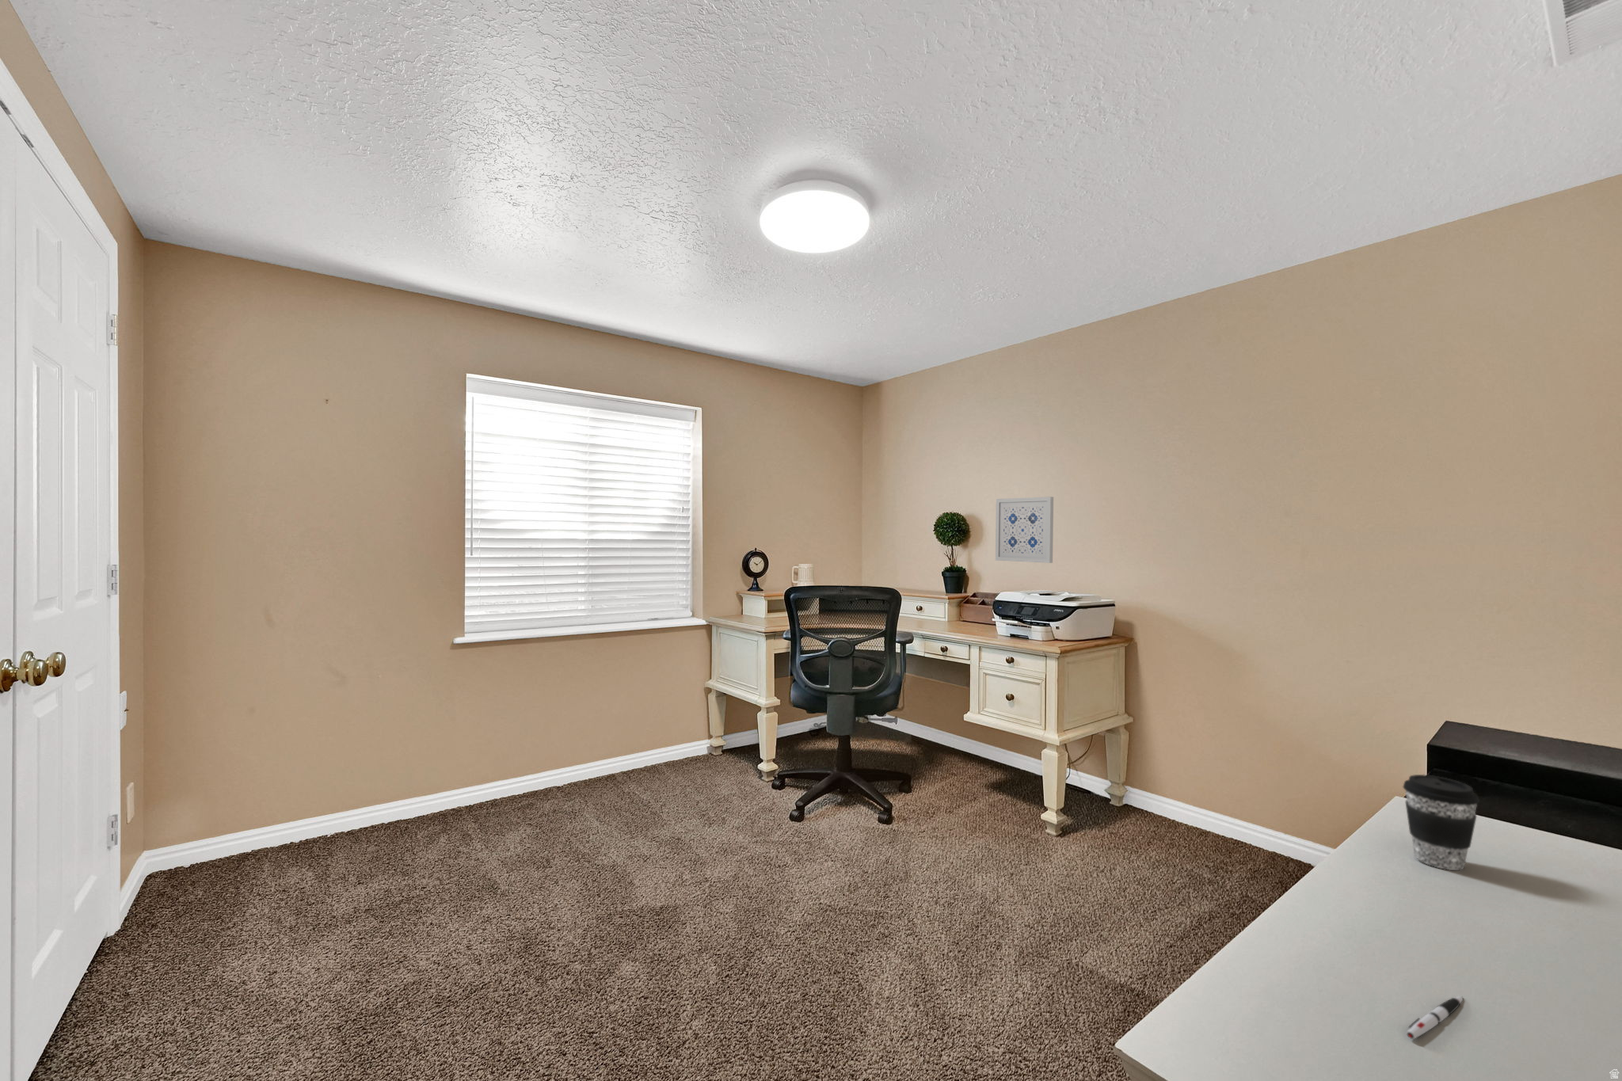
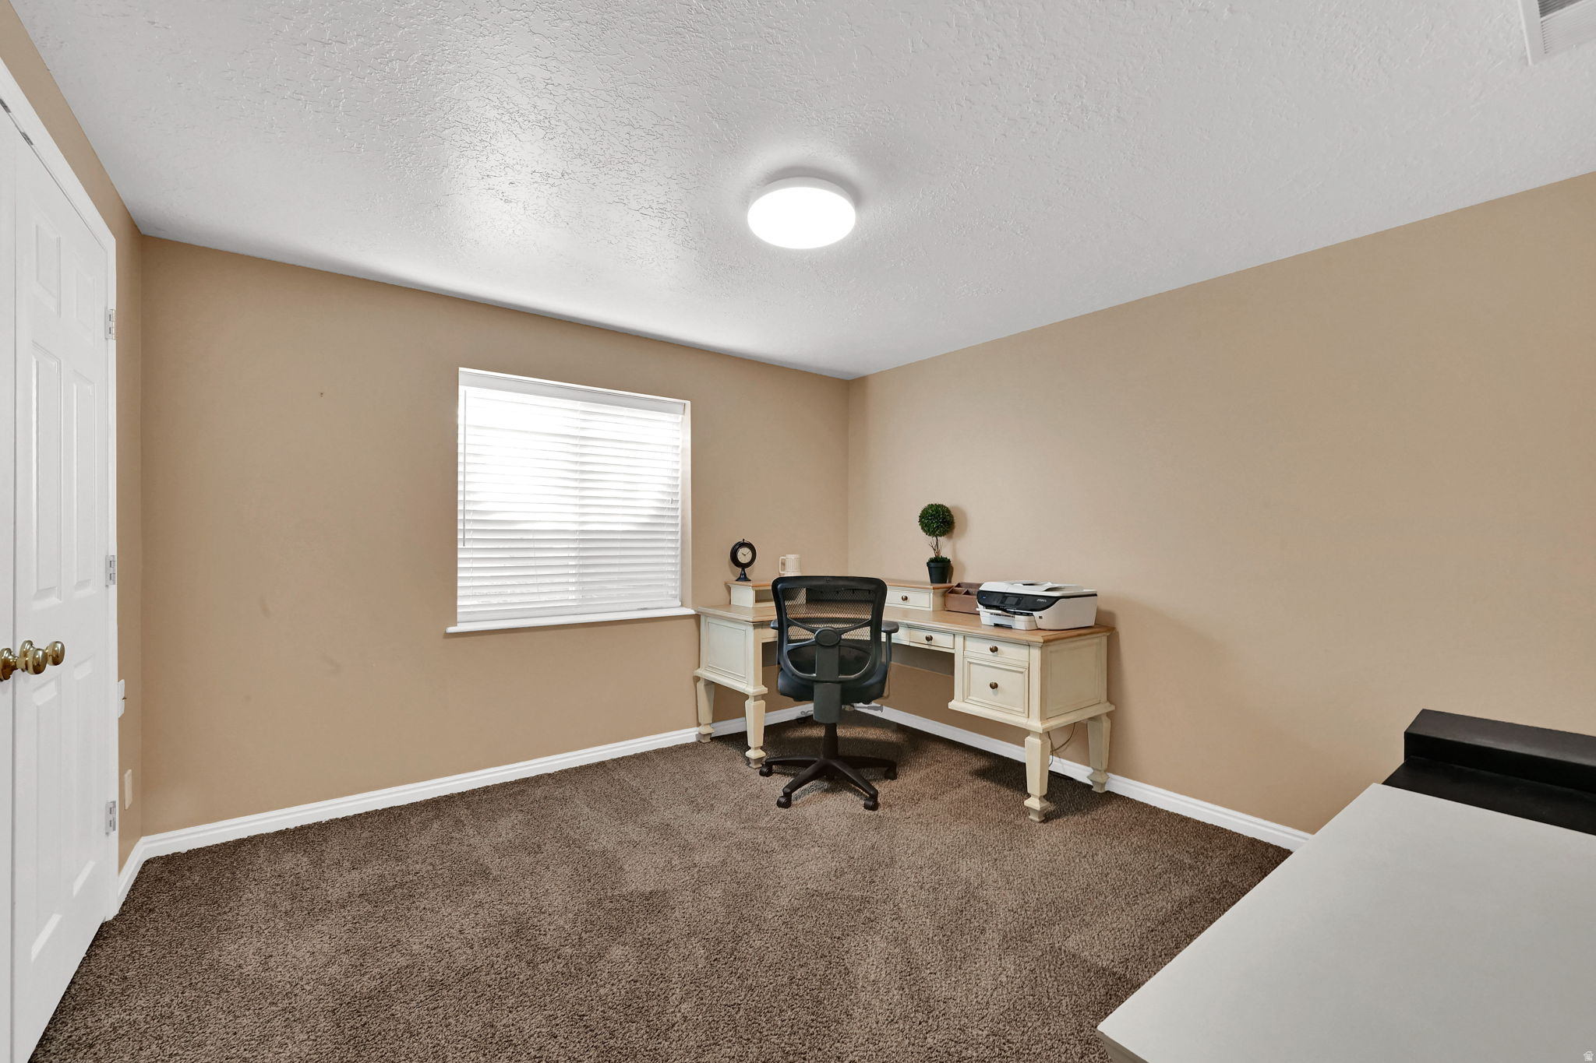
- wall art [995,496,1054,563]
- coffee cup [1401,773,1480,871]
- pen [1406,995,1464,1040]
